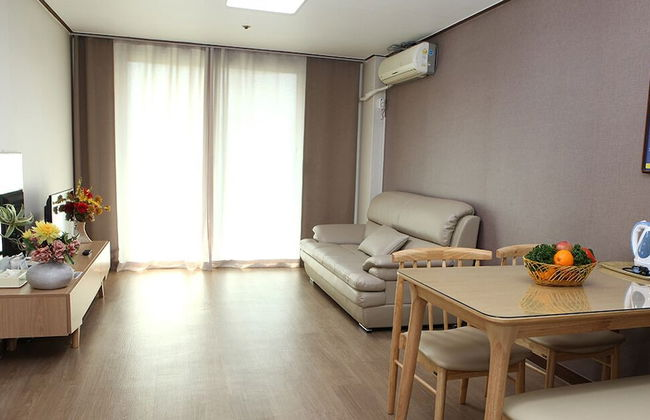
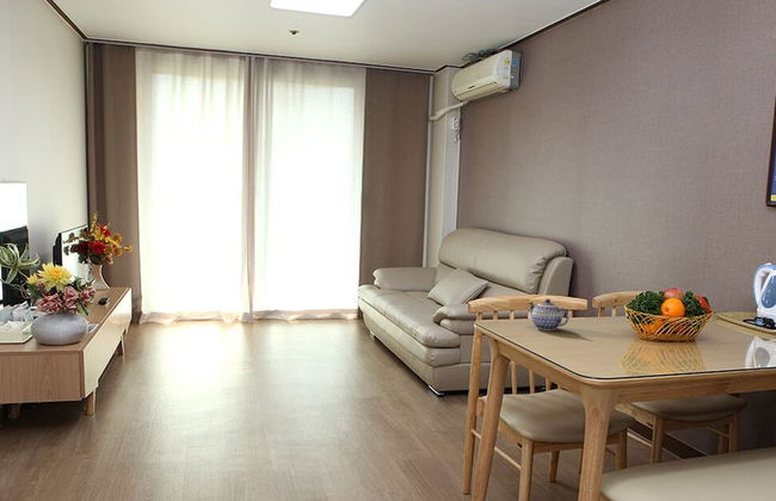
+ teapot [528,298,569,332]
